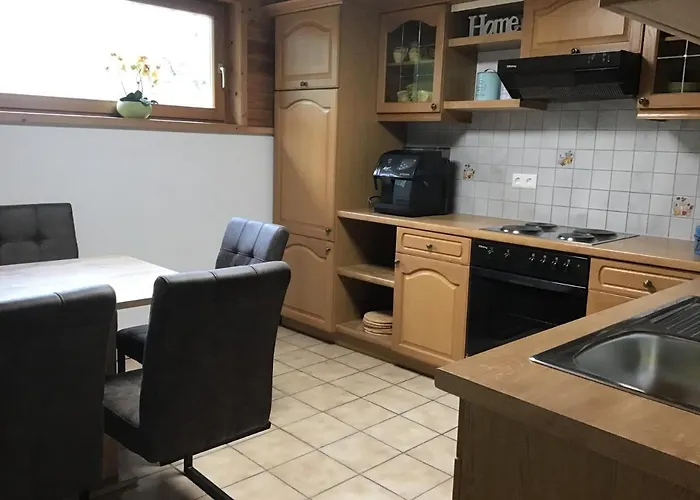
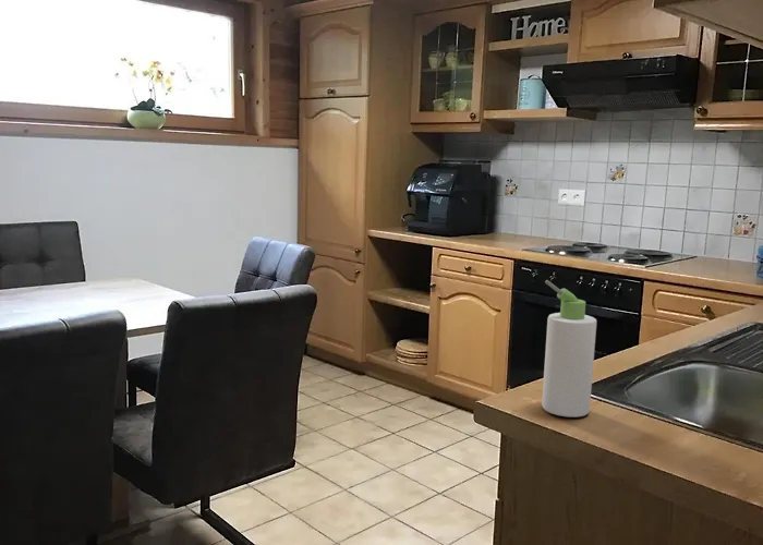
+ bottle [541,279,597,419]
